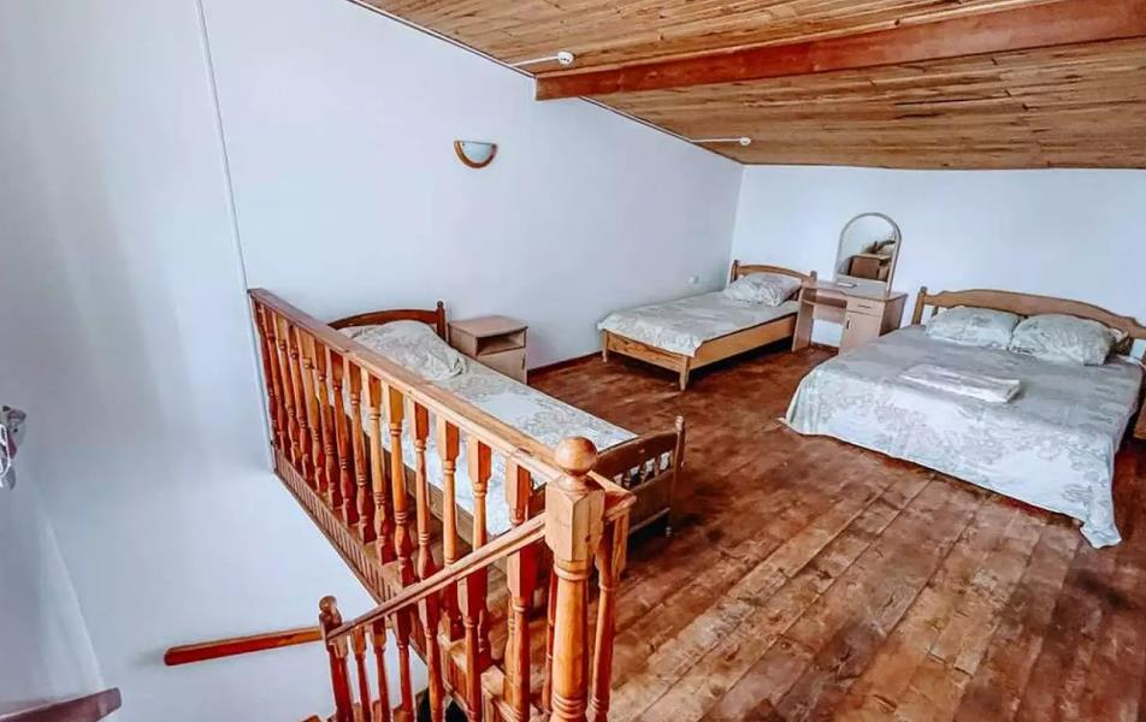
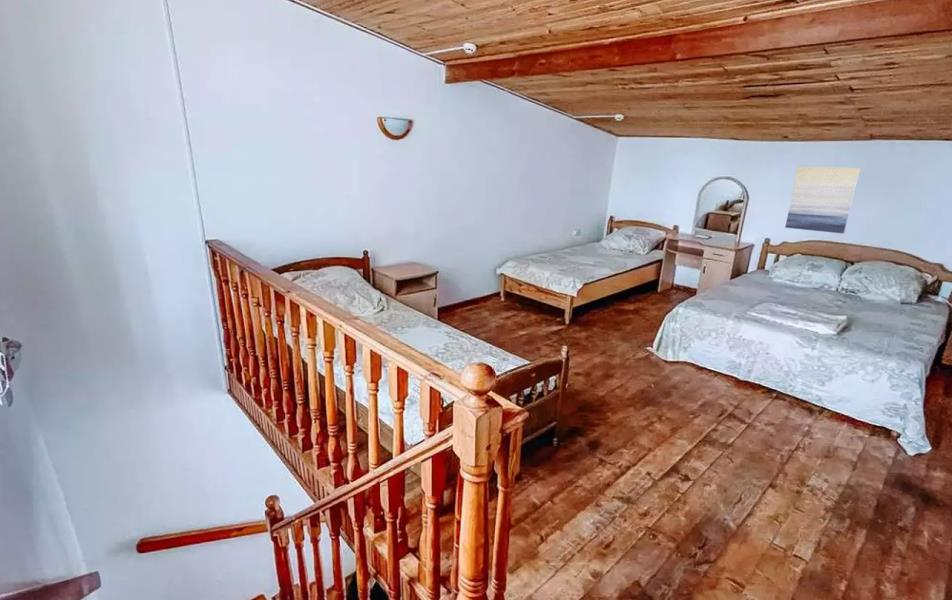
+ wall art [784,166,861,234]
